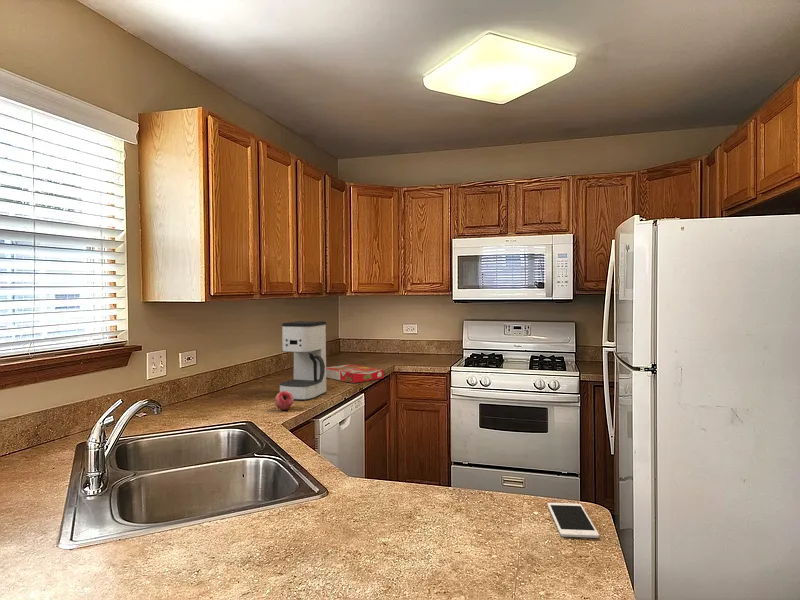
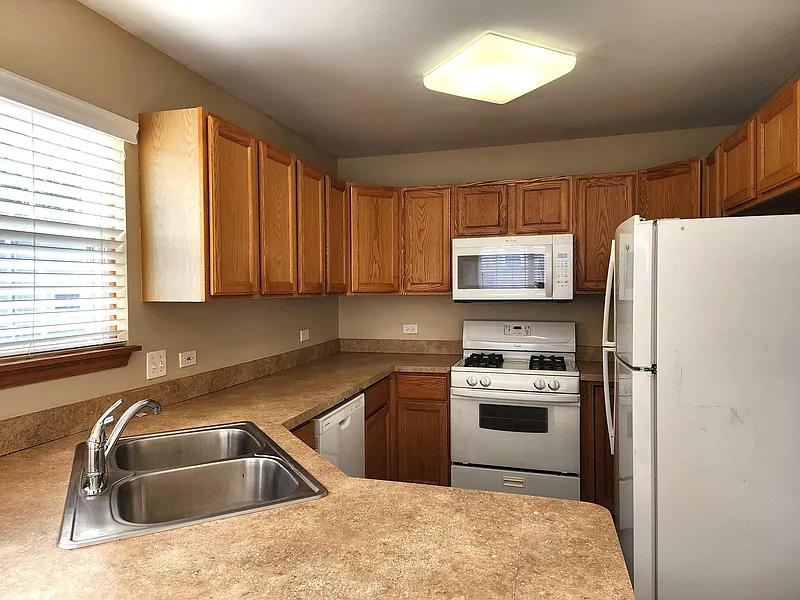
- cereal box [326,363,384,384]
- fruit [274,391,295,411]
- cell phone [546,502,600,539]
- coffee maker [278,320,327,401]
